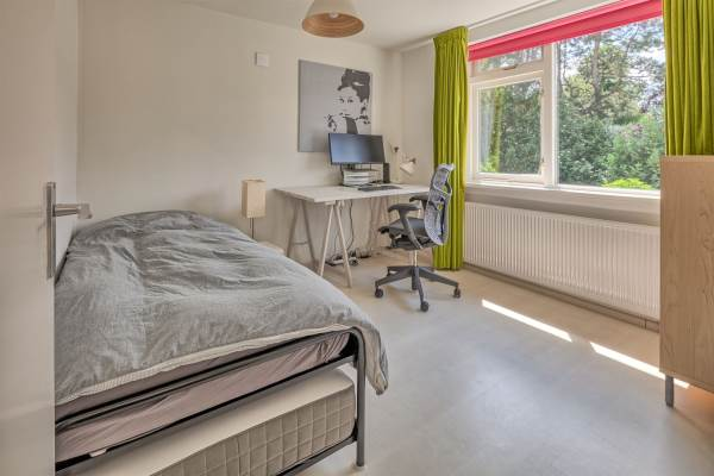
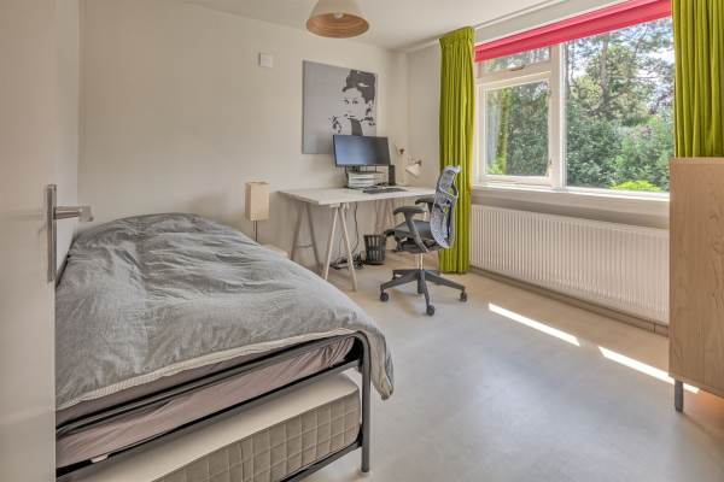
+ wastebasket [362,234,389,265]
